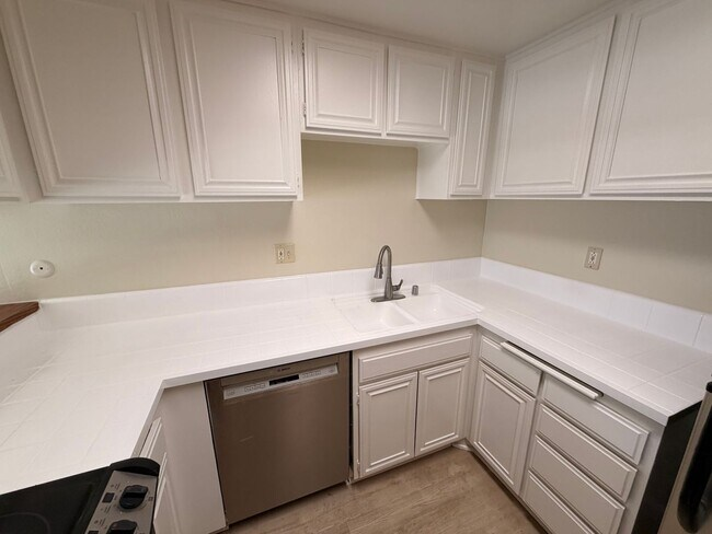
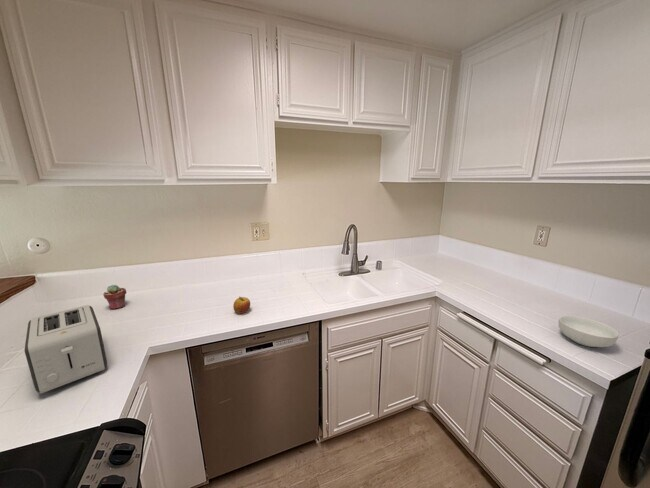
+ toaster [24,304,108,395]
+ potted succulent [102,284,127,310]
+ apple [232,296,251,314]
+ cereal bowl [557,315,620,348]
